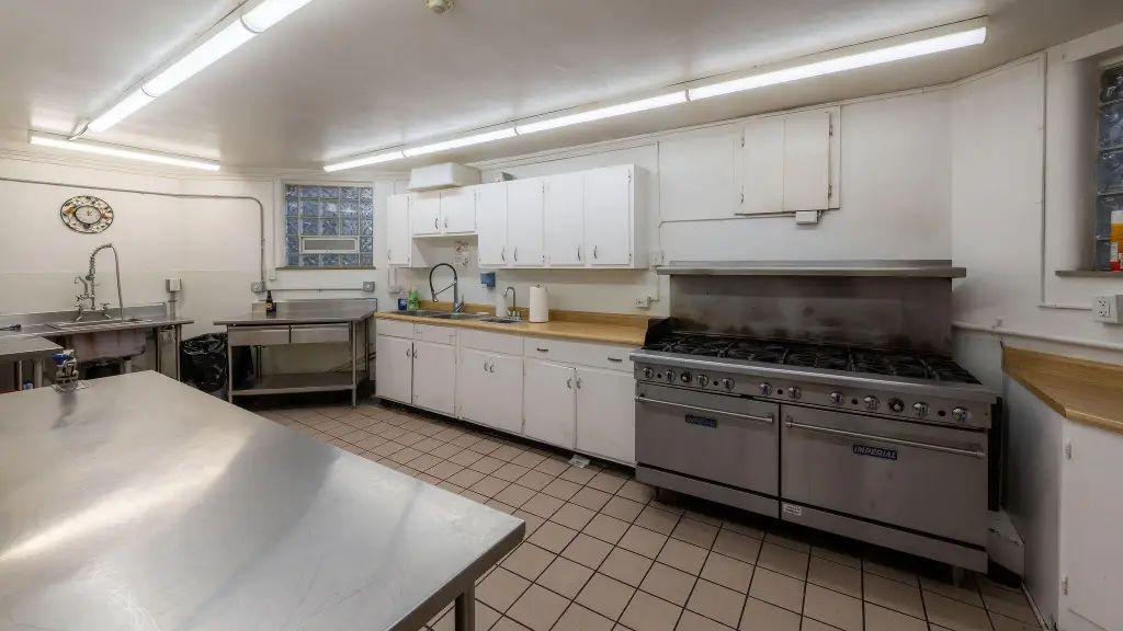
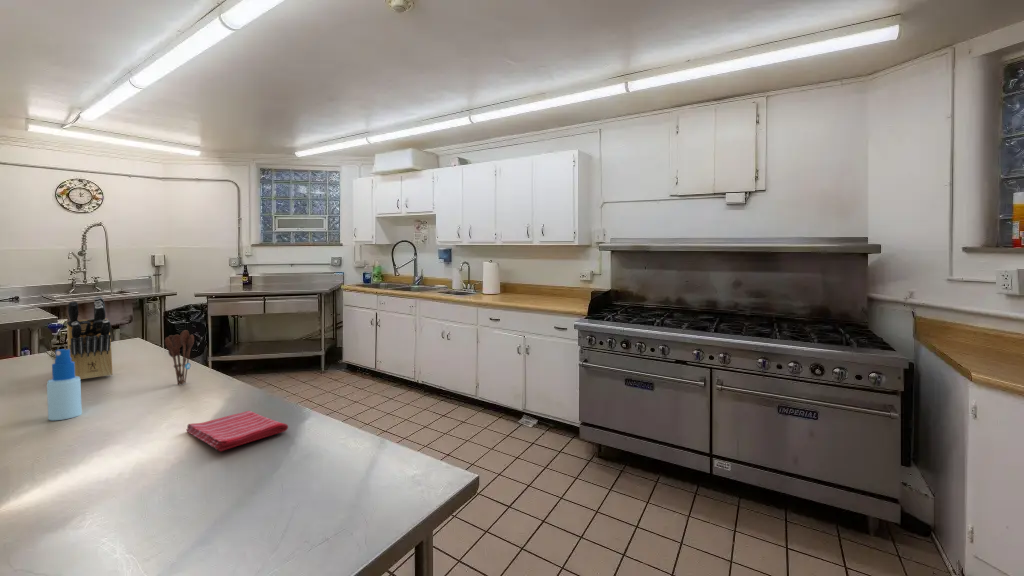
+ spray bottle [46,348,83,421]
+ knife block [66,295,113,380]
+ utensil holder [164,329,195,386]
+ dish towel [185,410,289,452]
